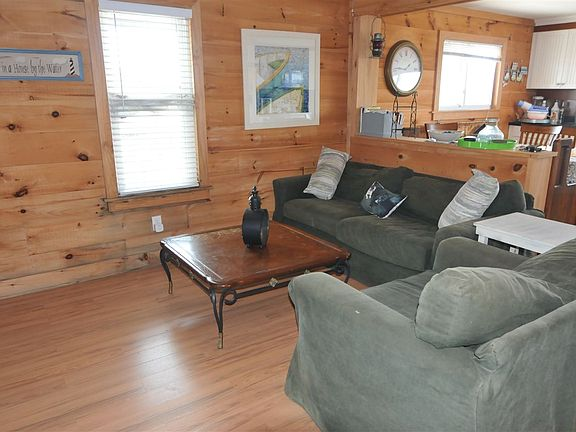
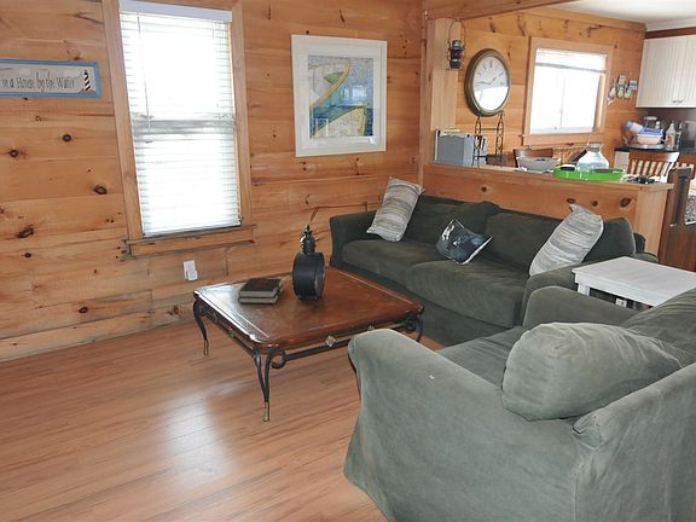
+ hardback book [237,277,285,304]
